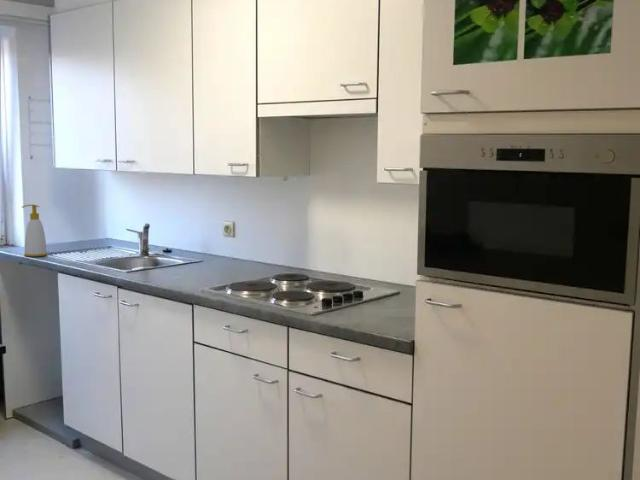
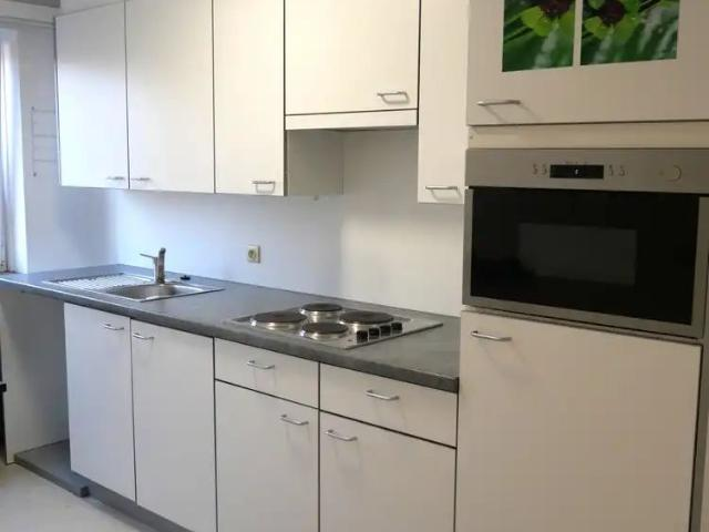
- soap bottle [21,203,48,258]
